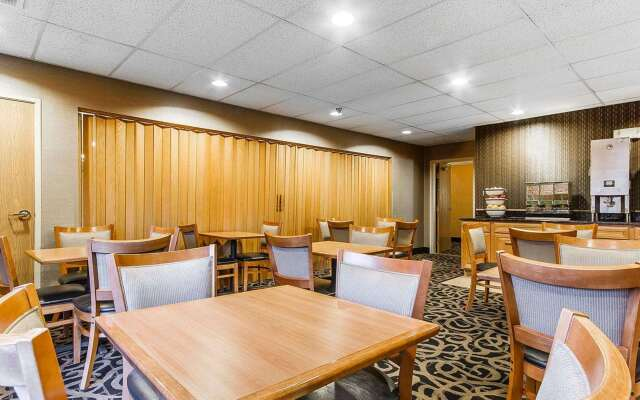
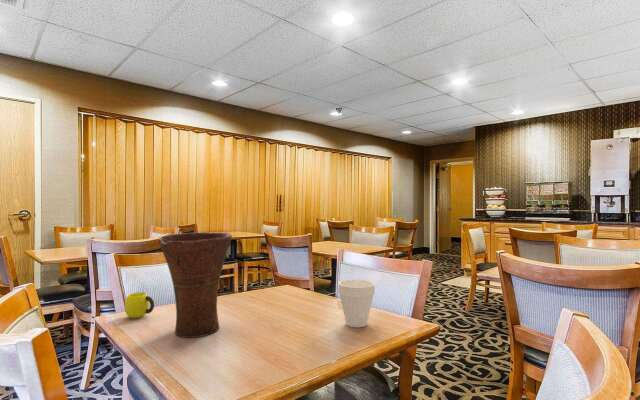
+ cup [124,292,155,319]
+ vase [157,231,233,339]
+ cup [337,278,376,328]
